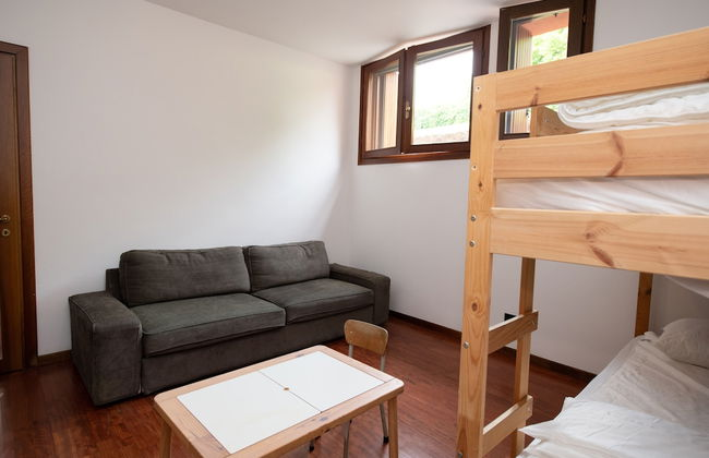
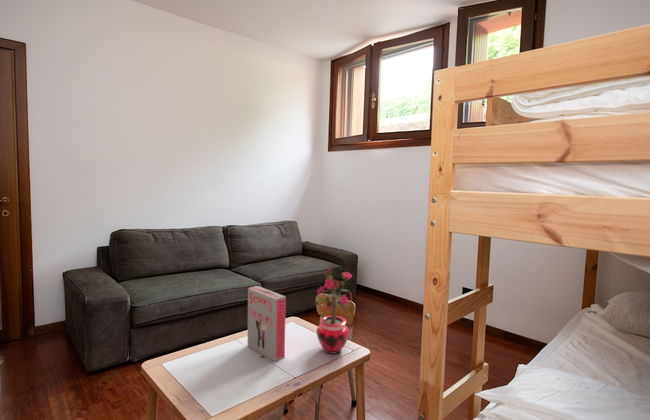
+ potted plant [310,267,354,355]
+ board game [247,285,287,362]
